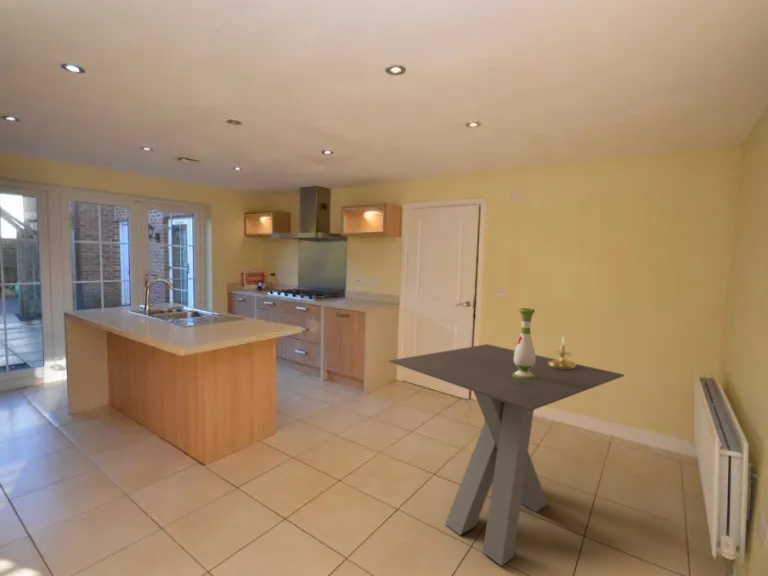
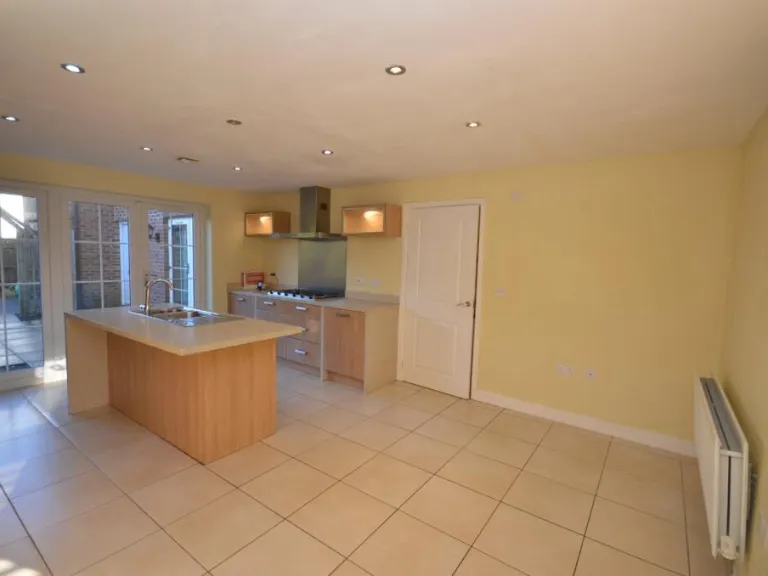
- dining table [388,343,625,567]
- candle holder [548,335,577,369]
- vase [512,307,536,380]
